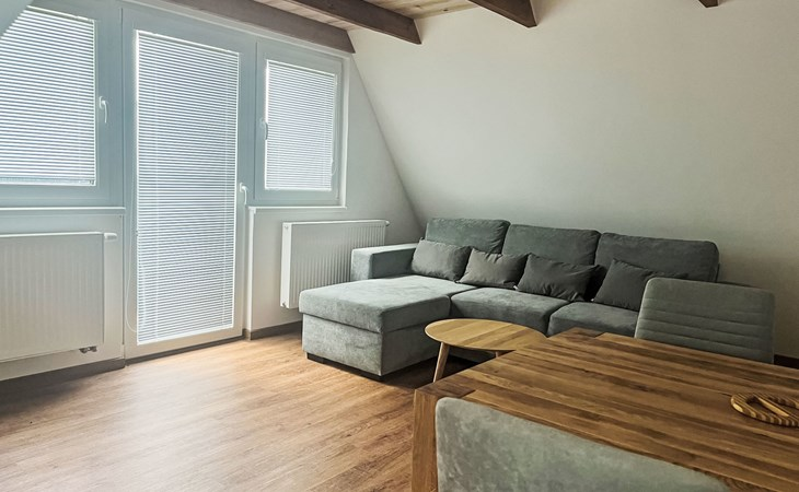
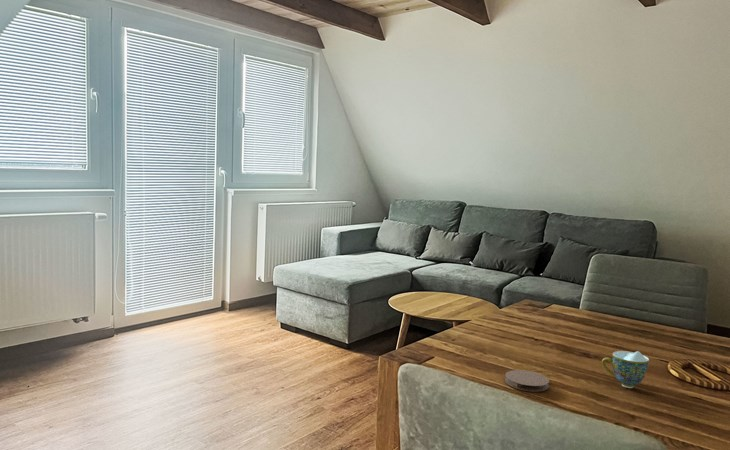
+ teacup [601,350,650,389]
+ coaster [504,369,550,393]
